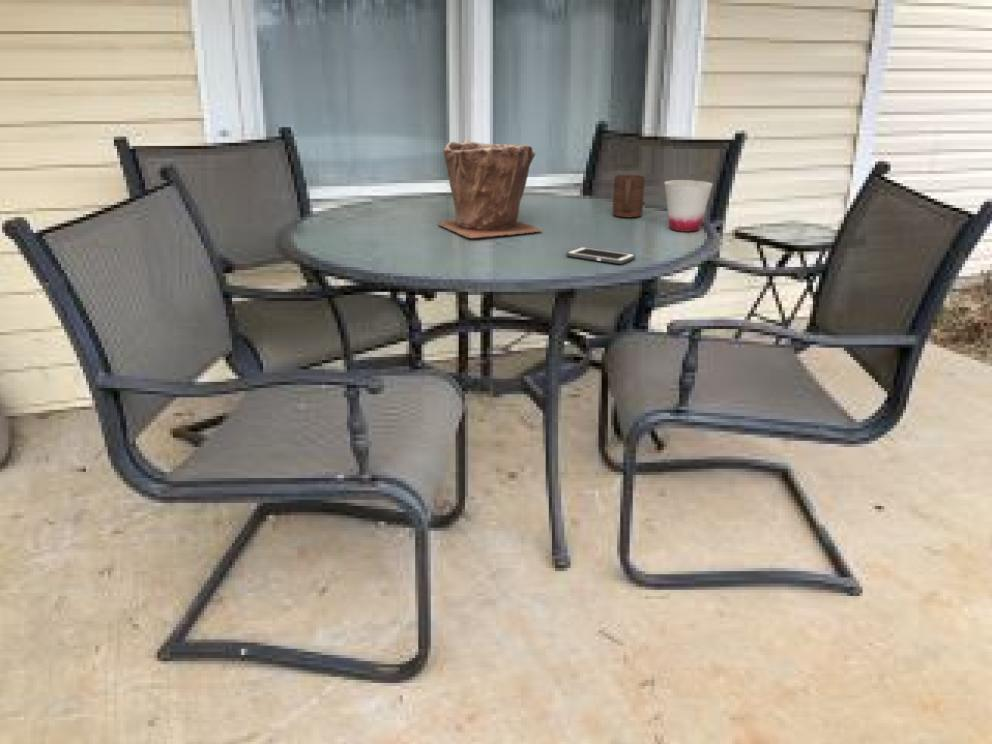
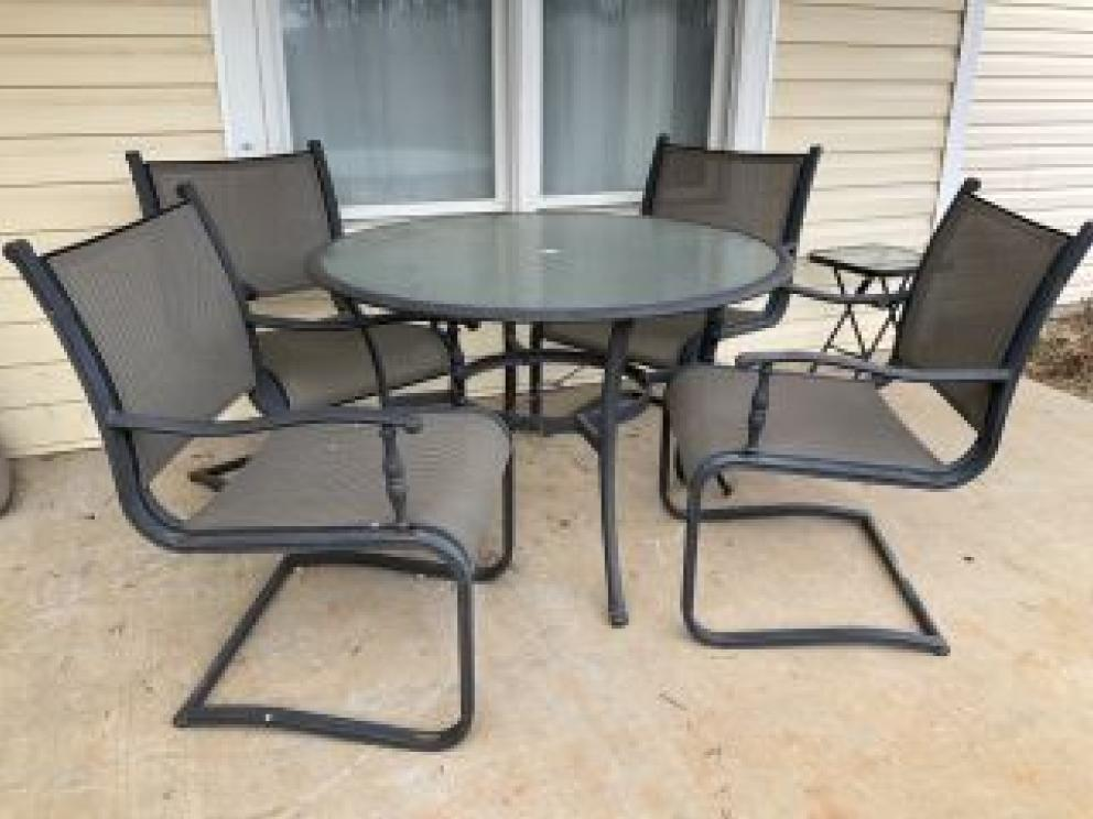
- cup [612,174,646,218]
- cup [663,179,714,232]
- plant pot [437,139,543,239]
- cell phone [565,246,636,265]
